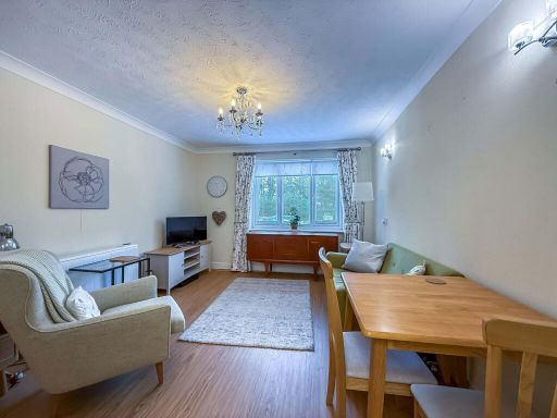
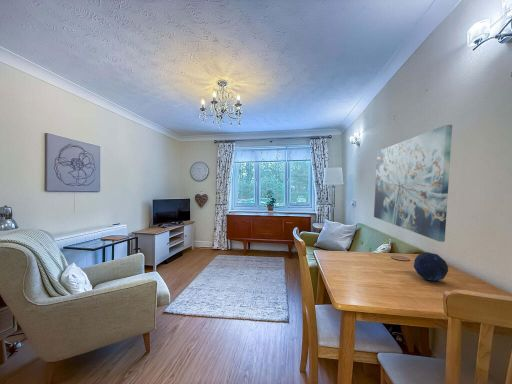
+ decorative orb [413,251,449,282]
+ wall art [373,124,453,243]
